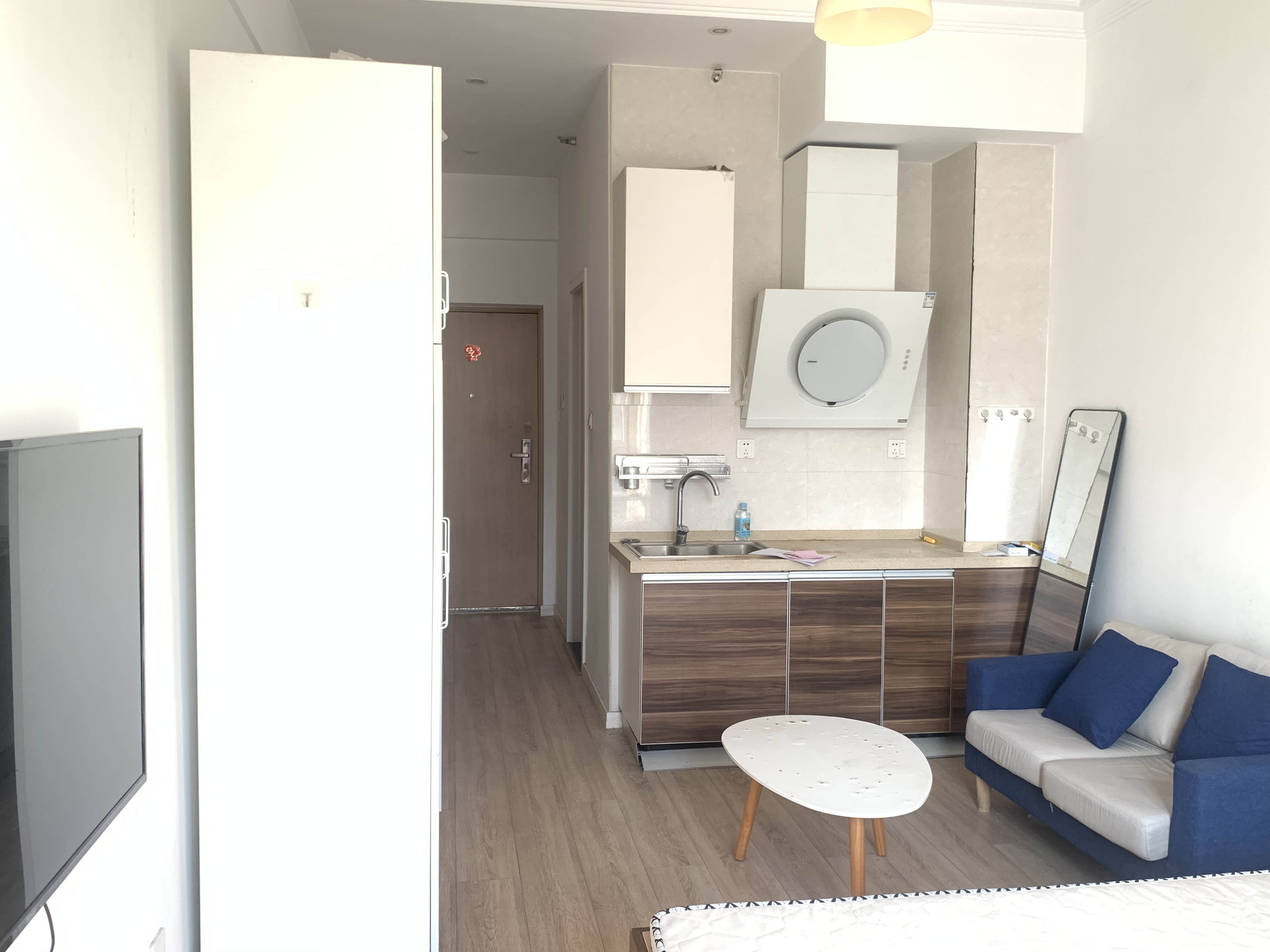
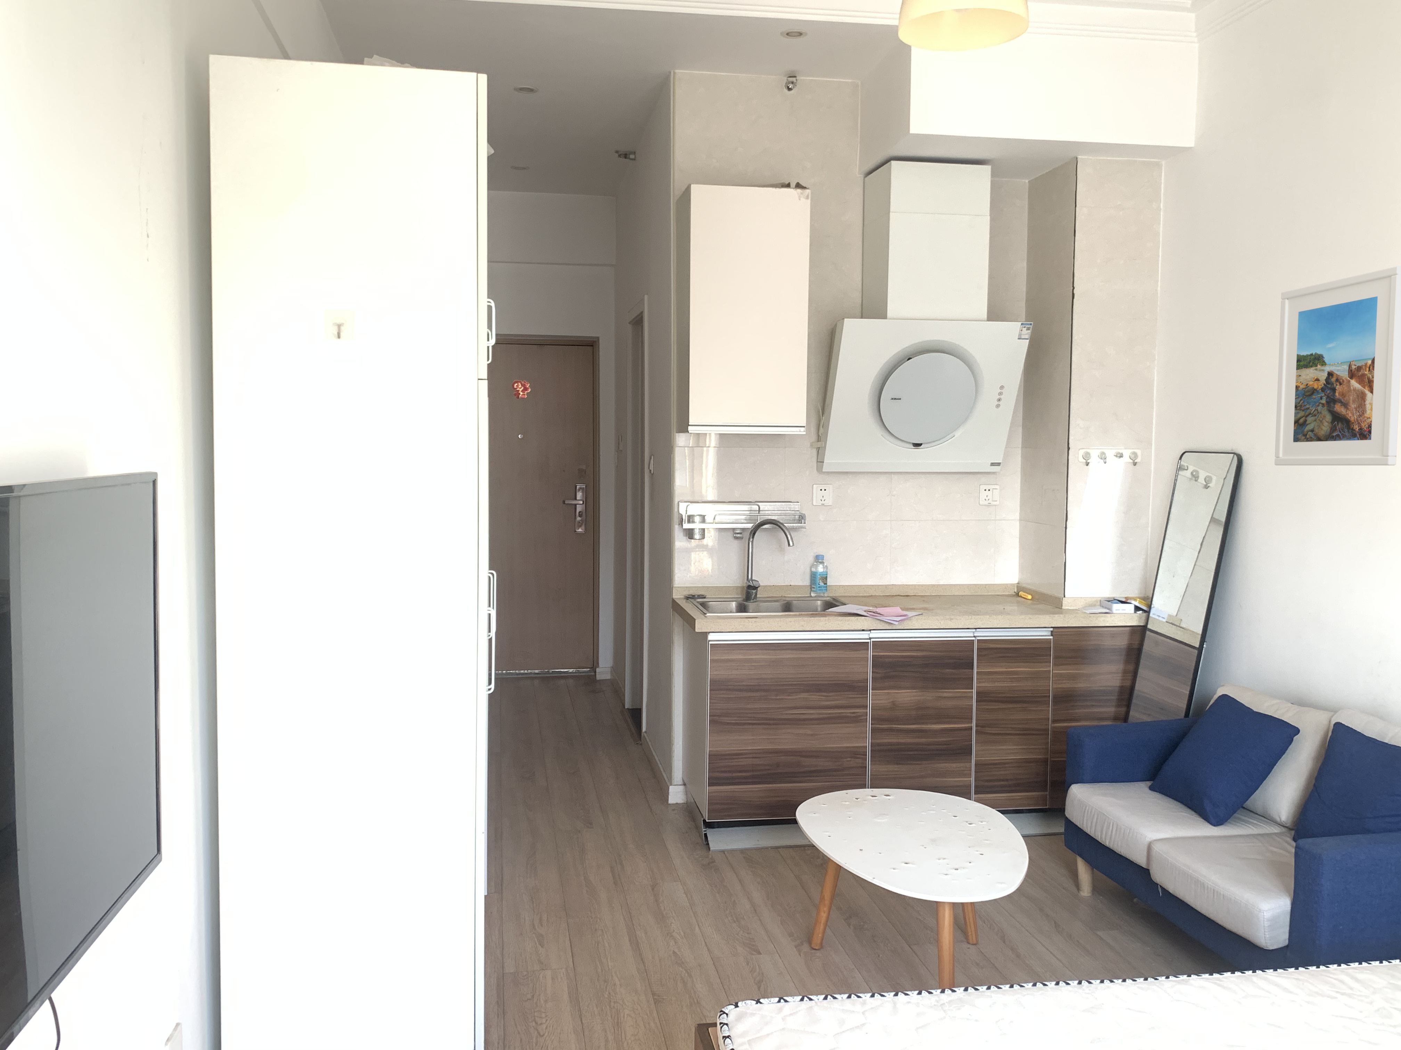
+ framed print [1274,266,1401,465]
